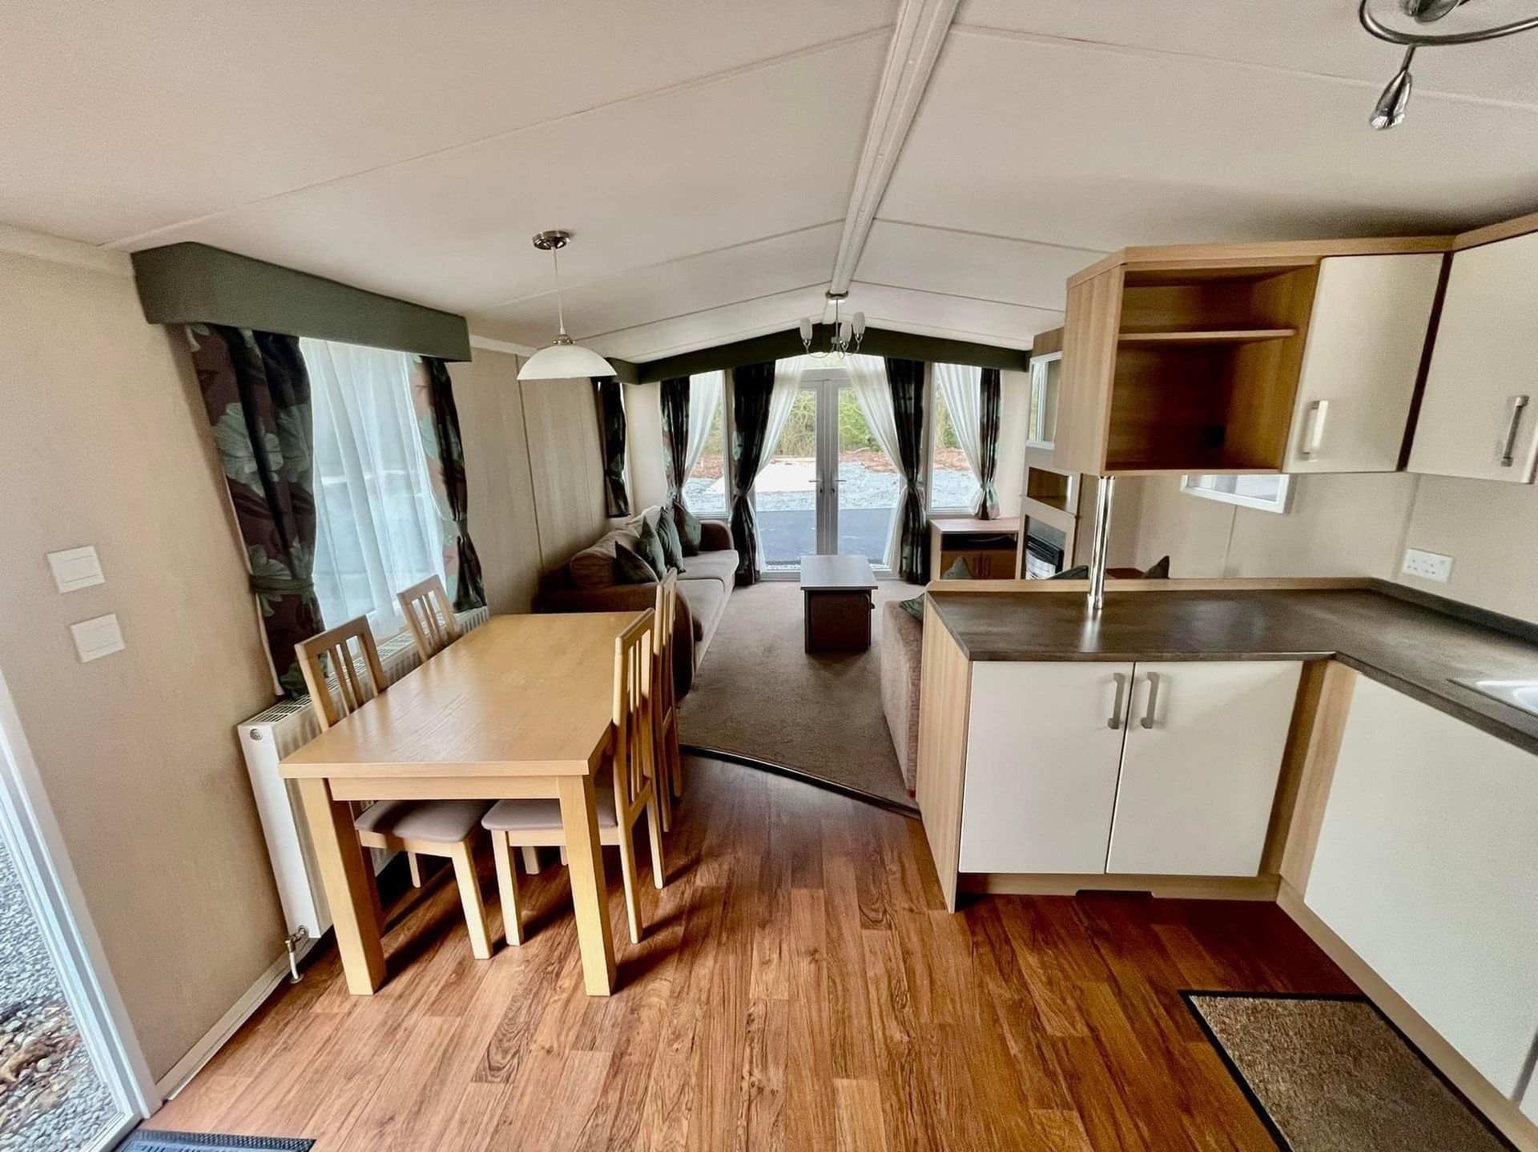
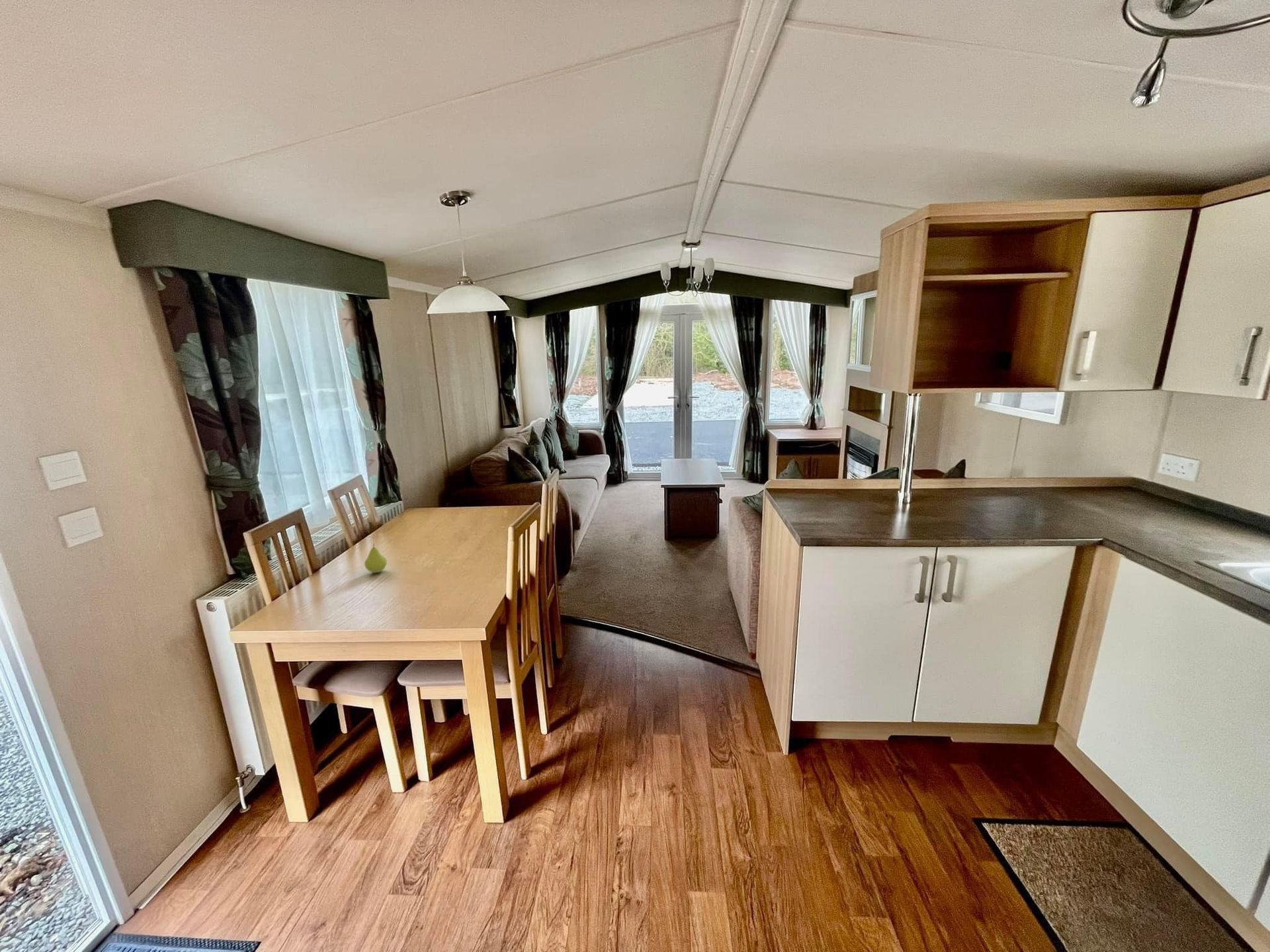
+ fruit [364,543,388,573]
